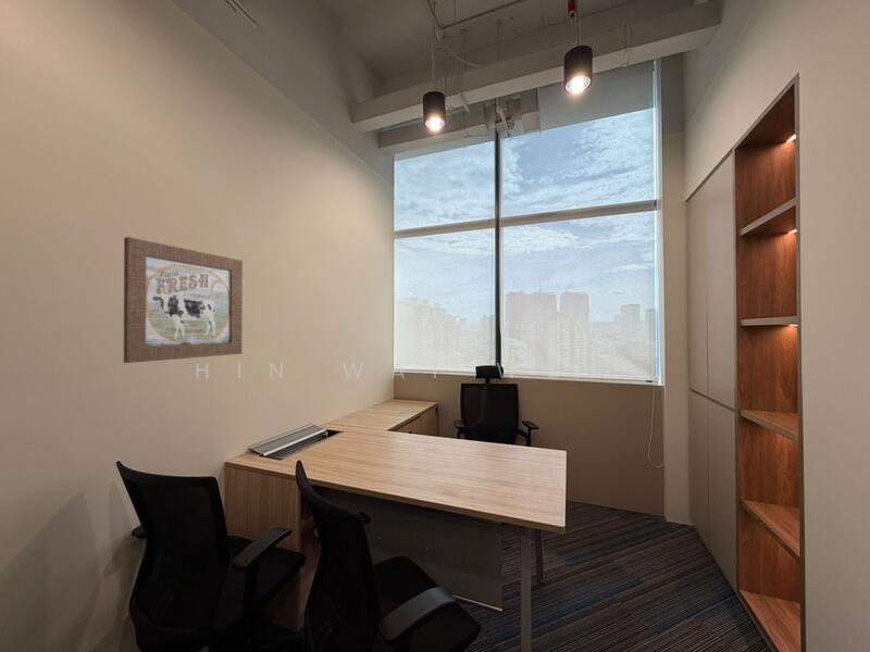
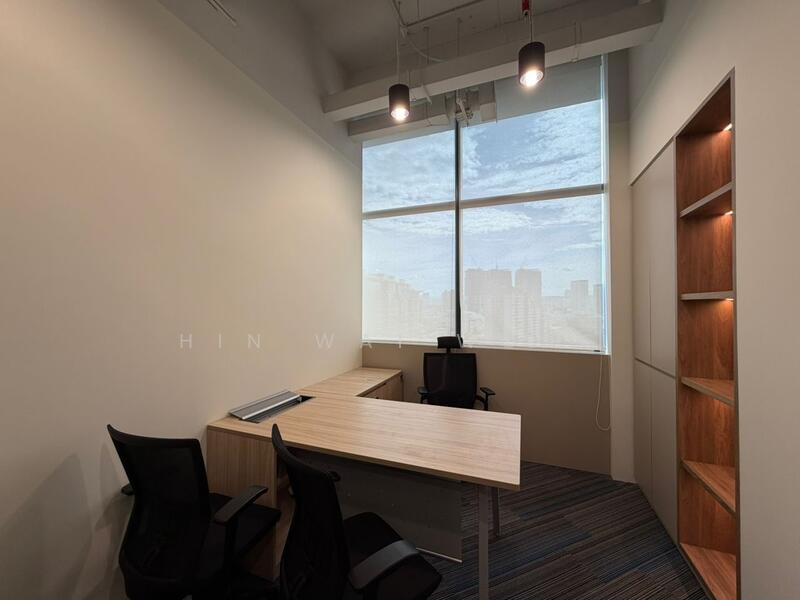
- wall art [123,236,244,364]
